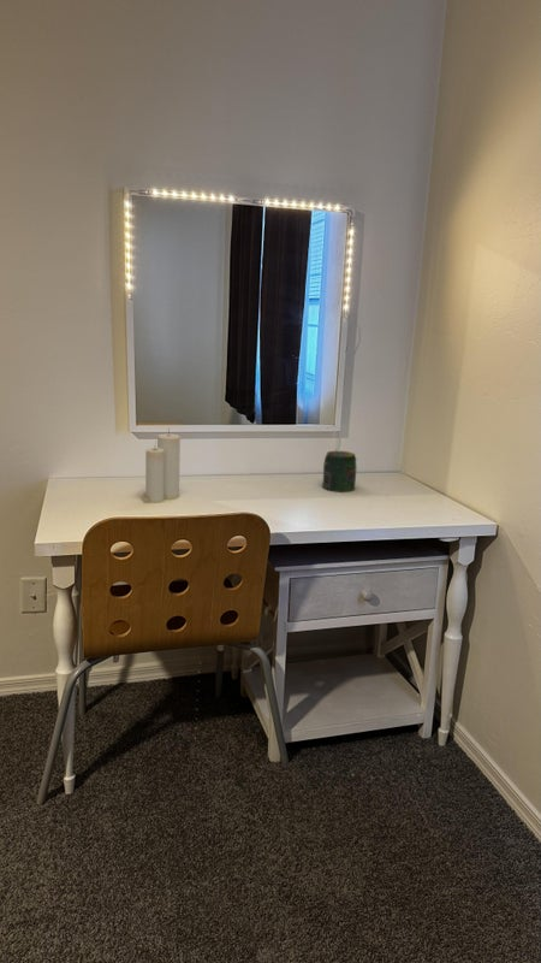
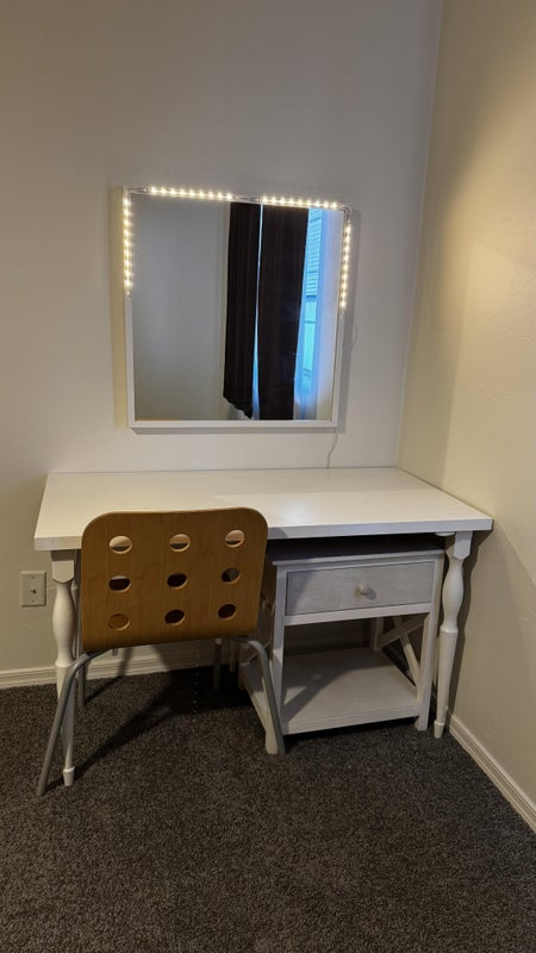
- jar [321,450,357,494]
- candle [139,426,182,504]
